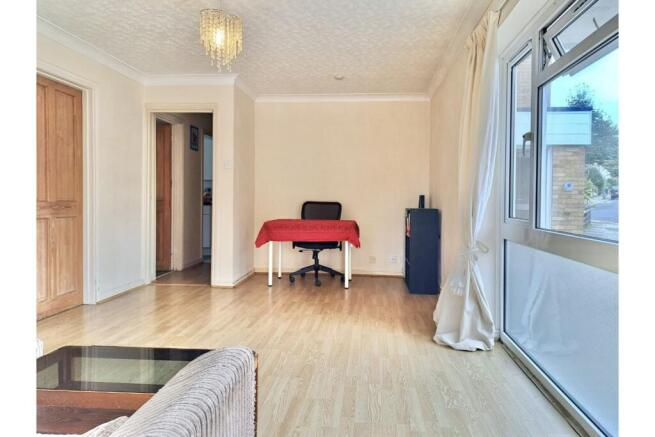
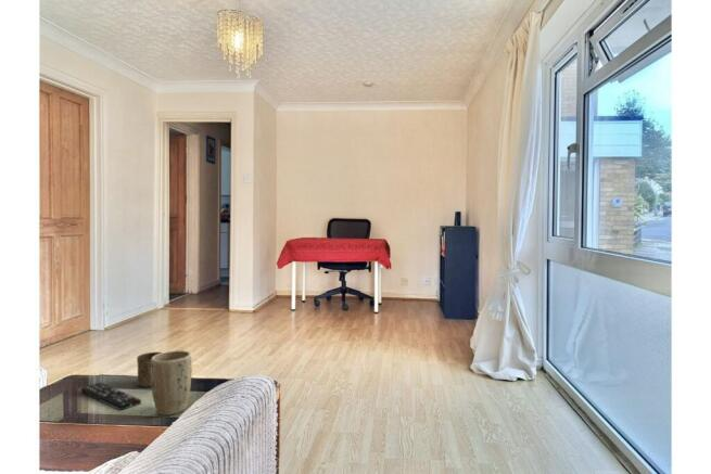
+ plant pot [151,349,193,417]
+ cup [136,351,163,388]
+ remote control [79,382,142,411]
